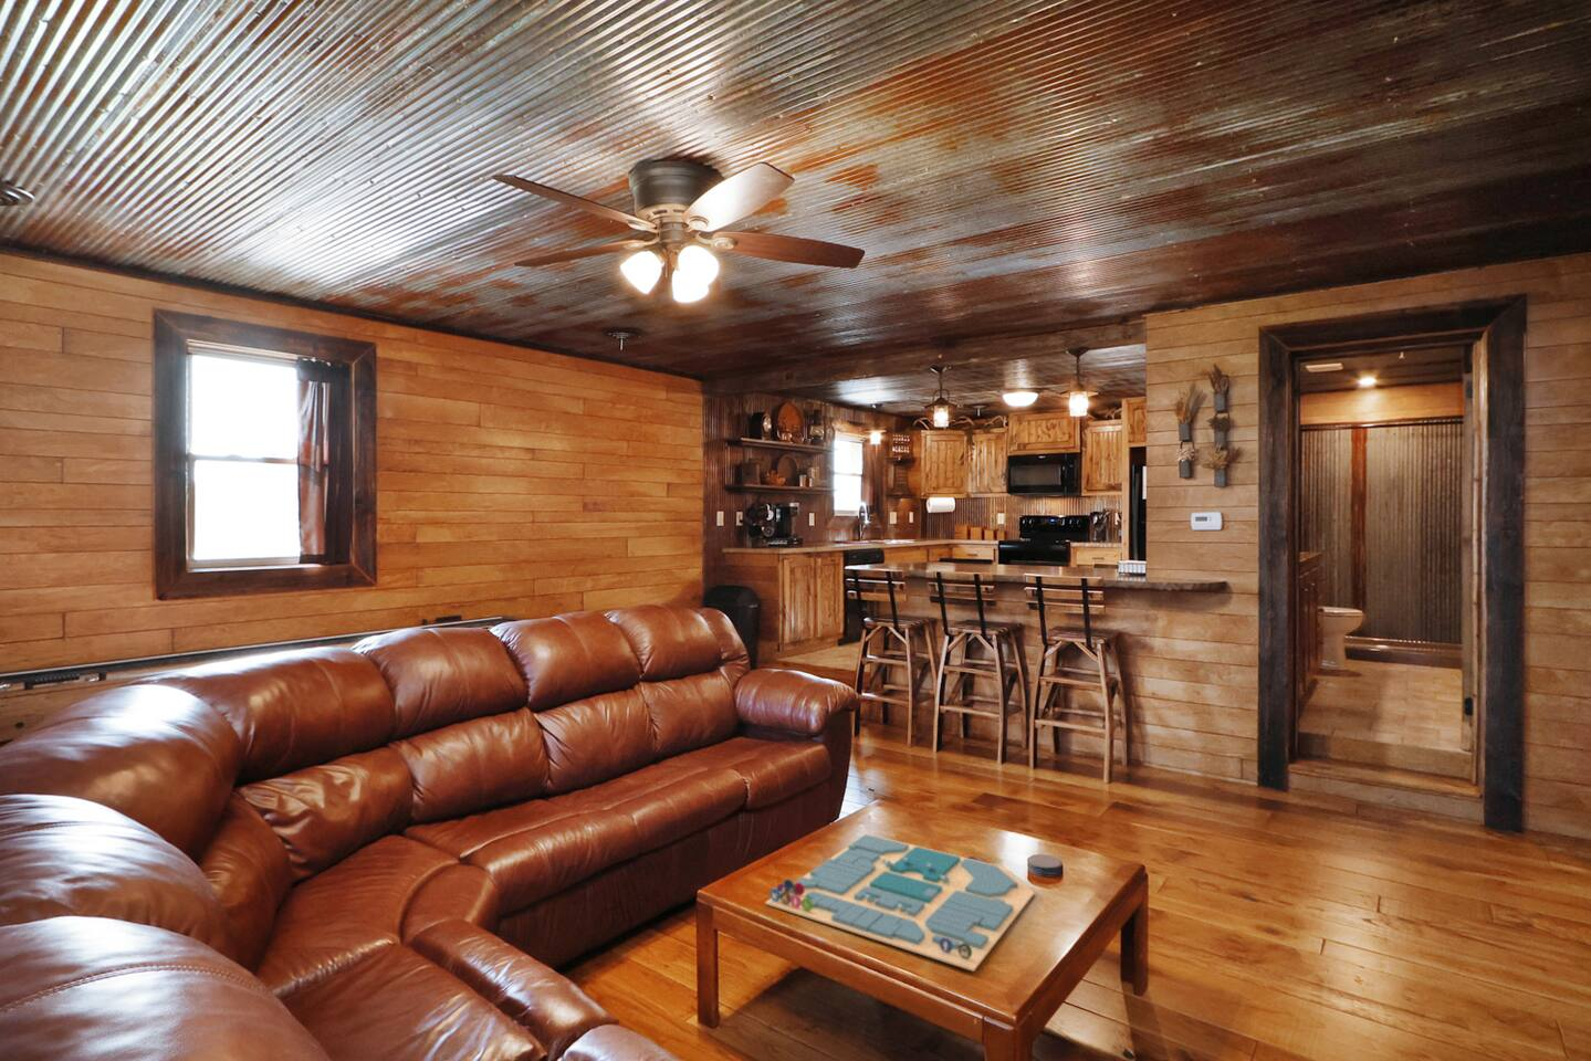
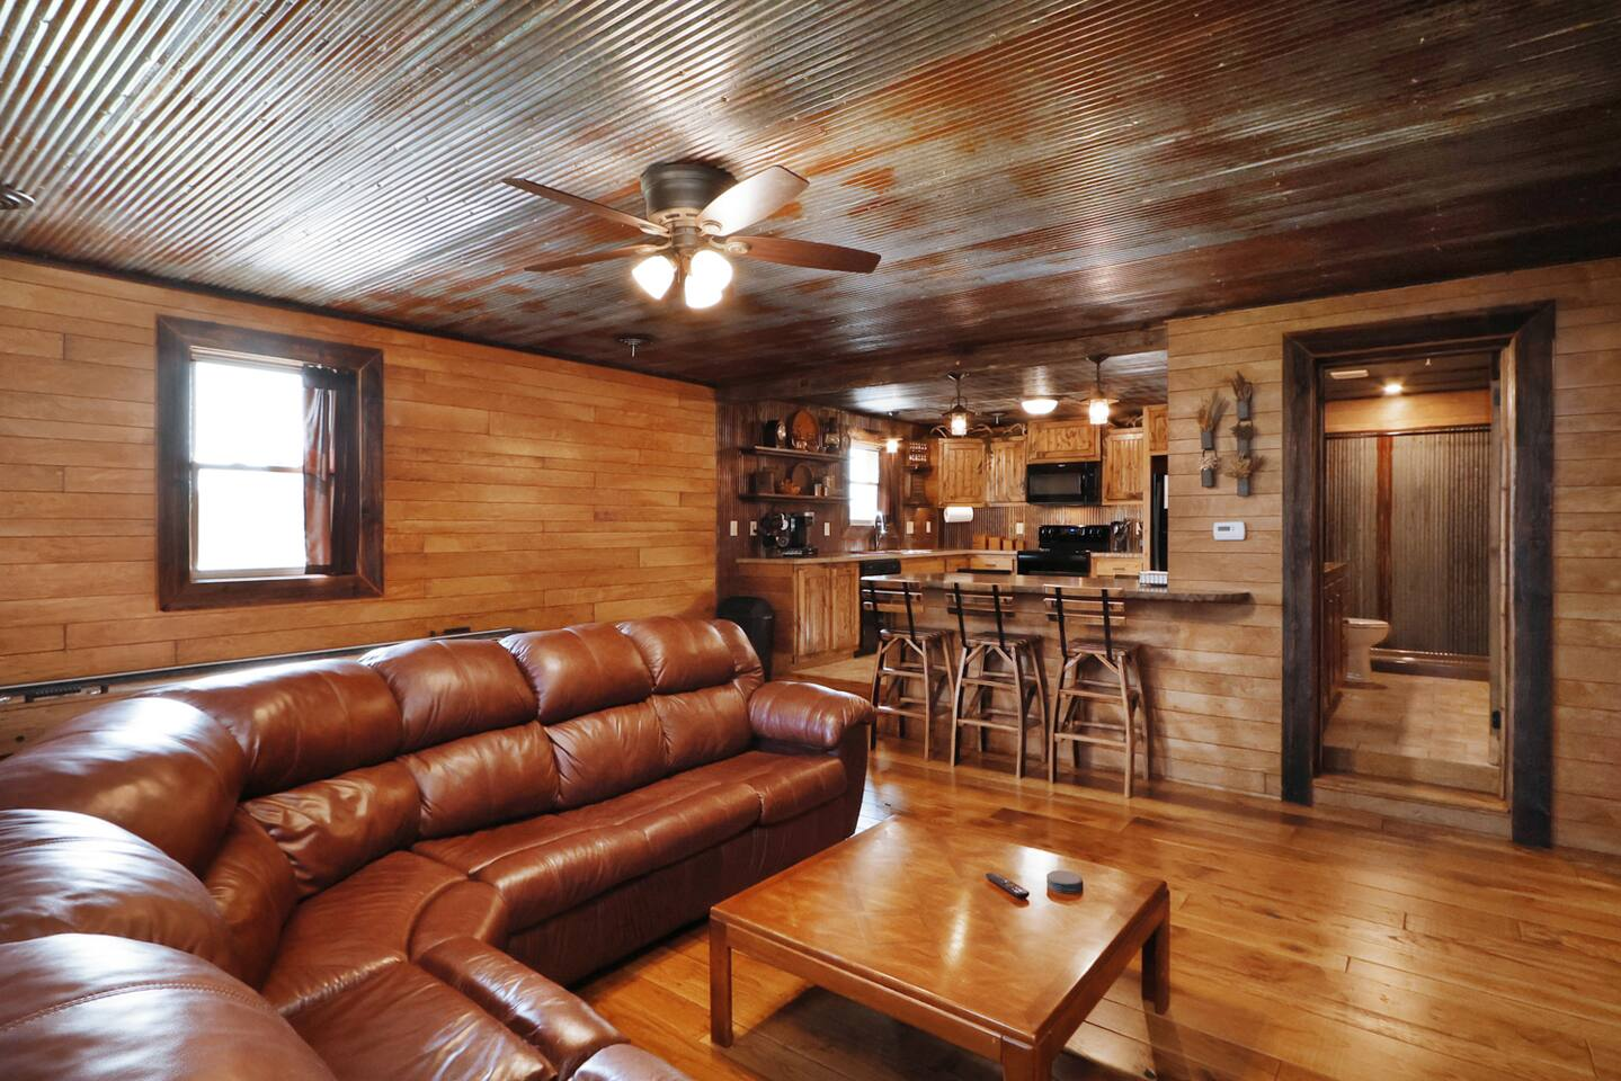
- board game [764,834,1035,972]
